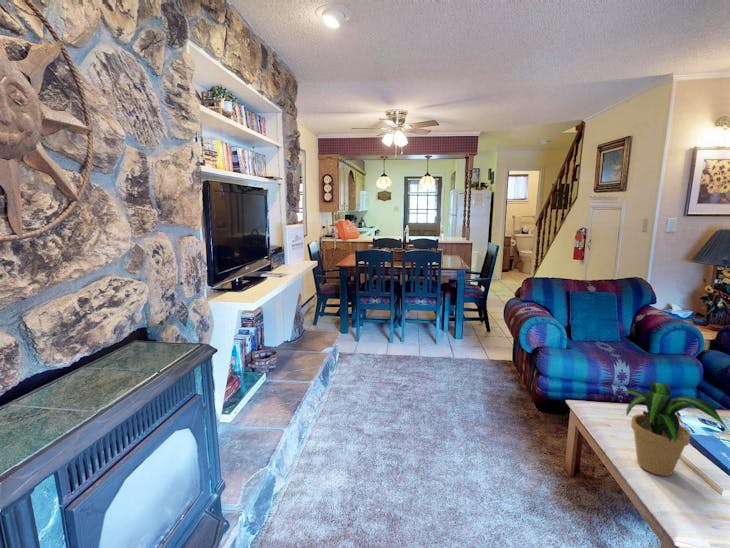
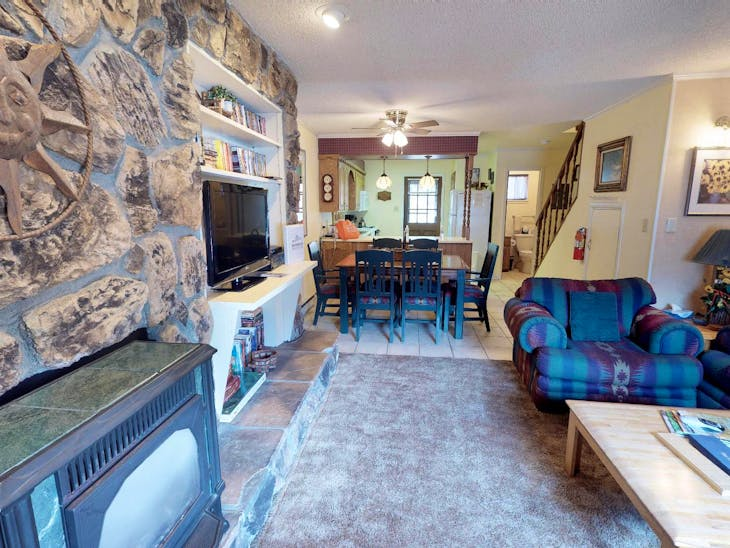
- potted plant [611,380,727,477]
